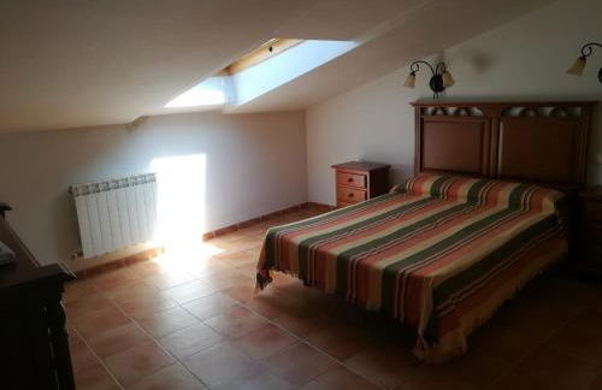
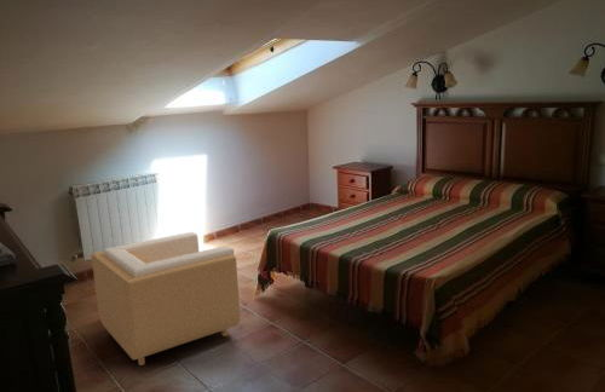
+ armchair [91,231,241,367]
